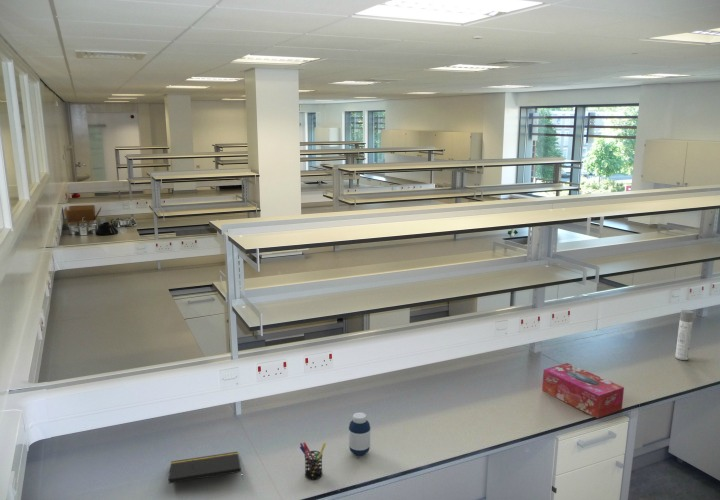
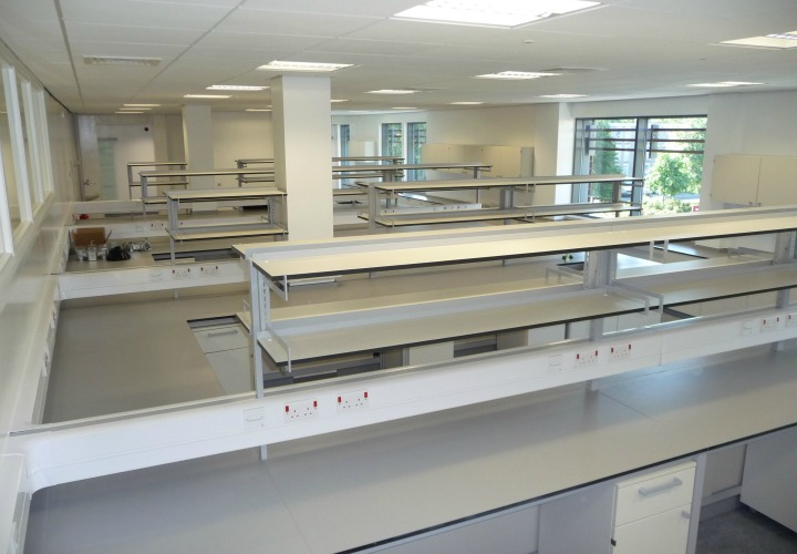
- pen holder [299,441,327,481]
- tissue box [541,362,625,419]
- spray bottle [674,309,694,361]
- notepad [168,451,244,484]
- medicine bottle [348,412,371,457]
